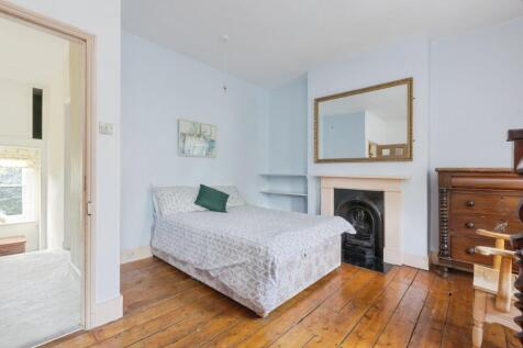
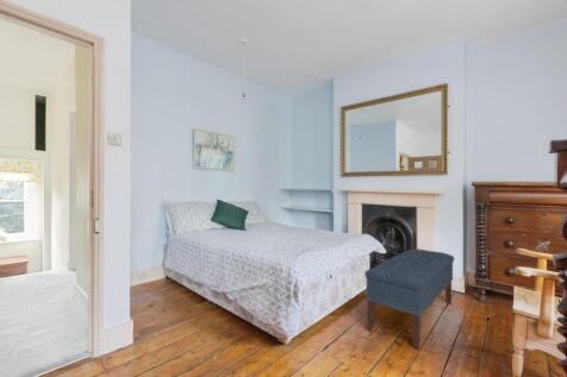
+ bench [363,247,455,351]
